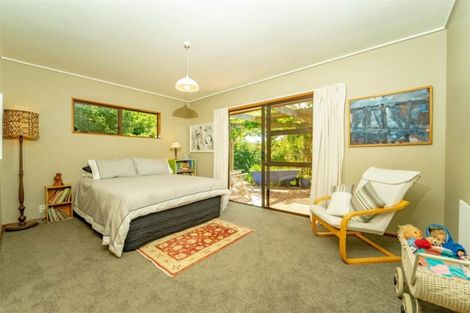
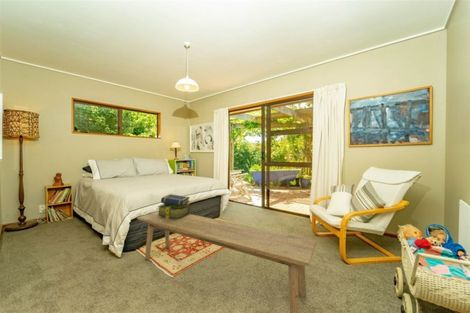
+ bench [136,210,318,313]
+ stack of books [157,193,191,220]
